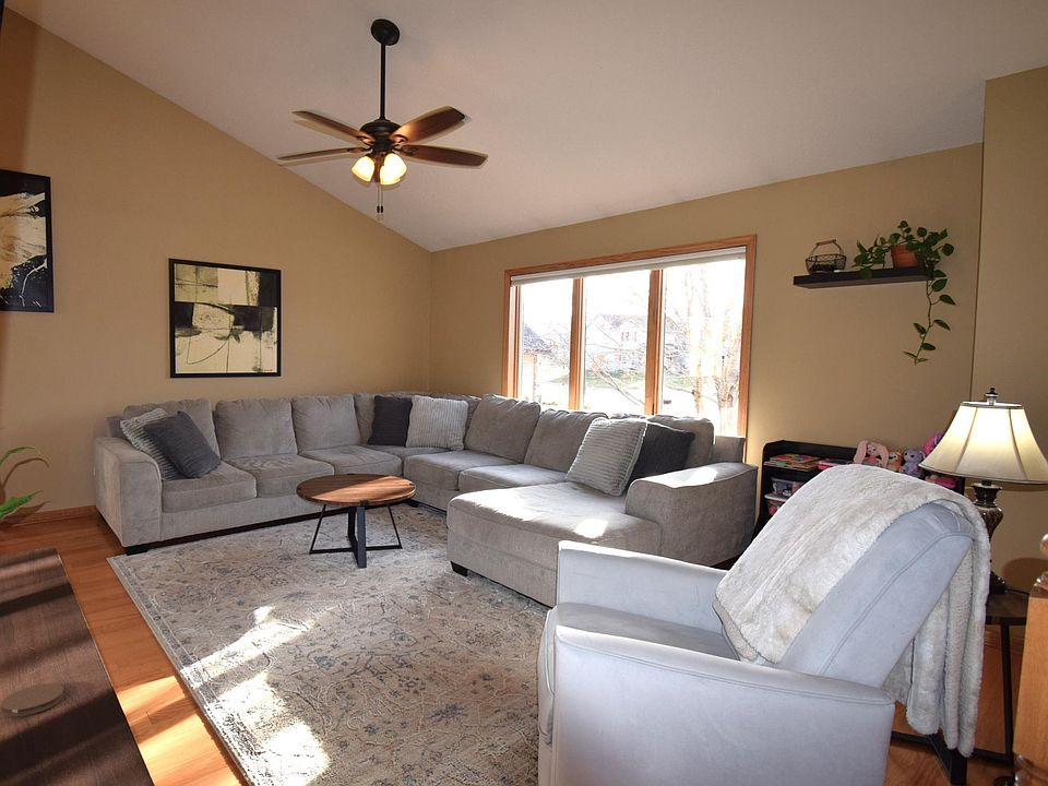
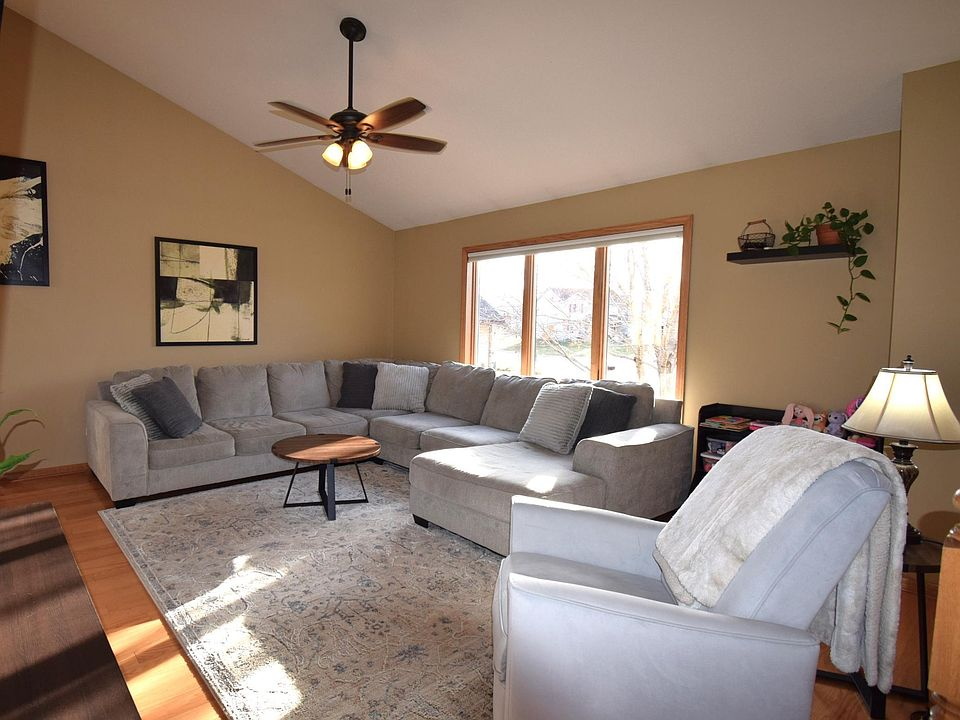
- coaster [0,682,64,717]
